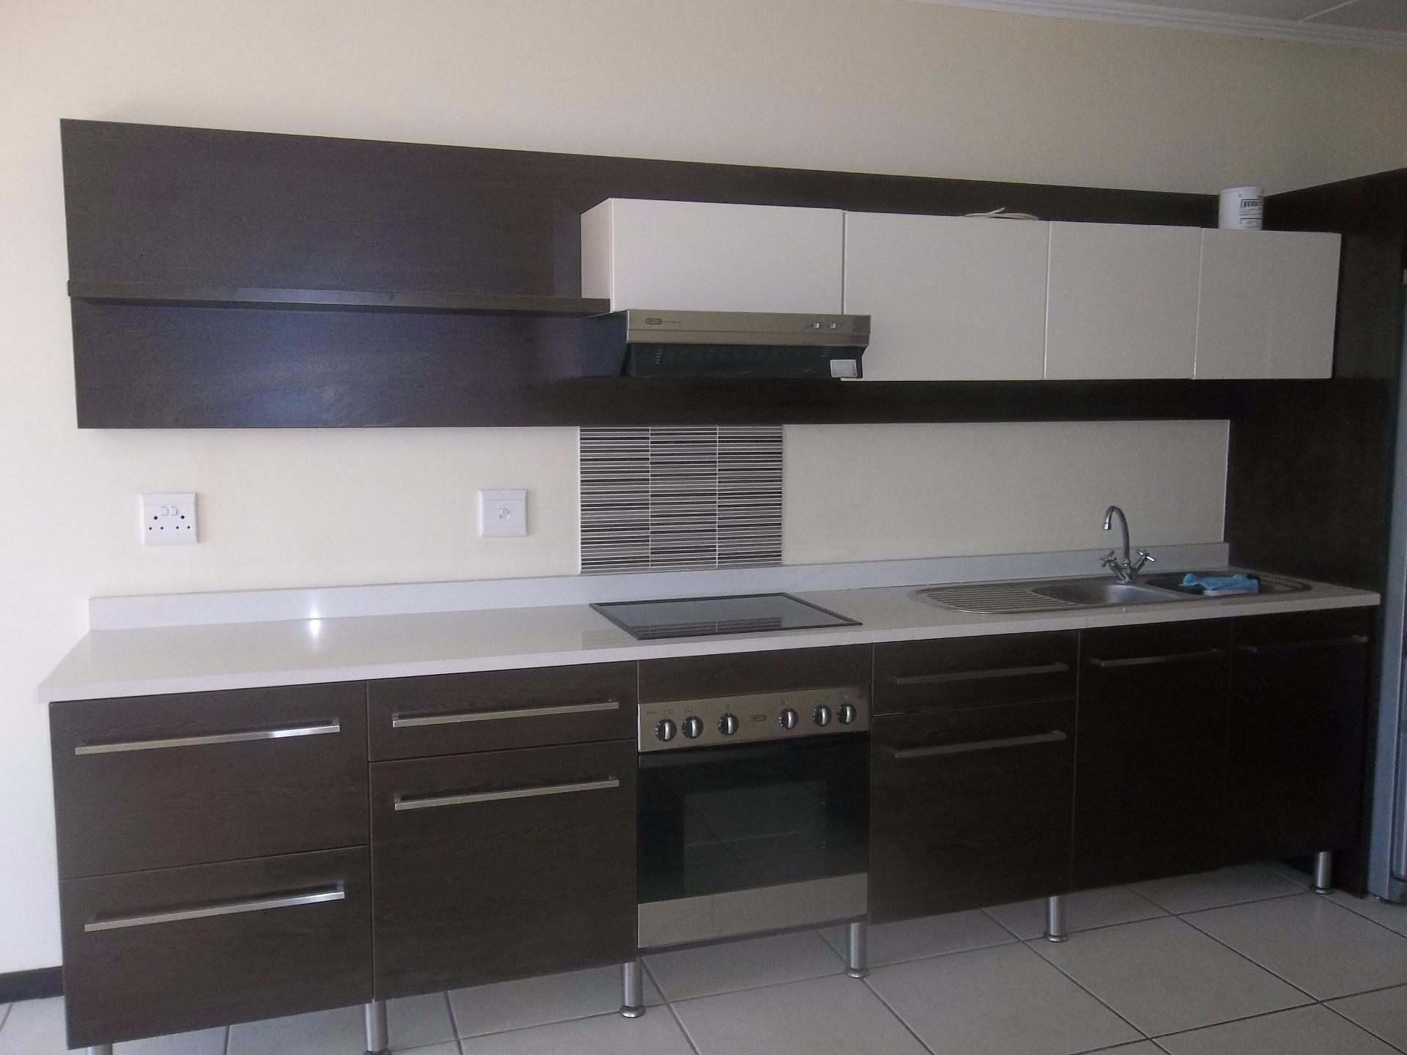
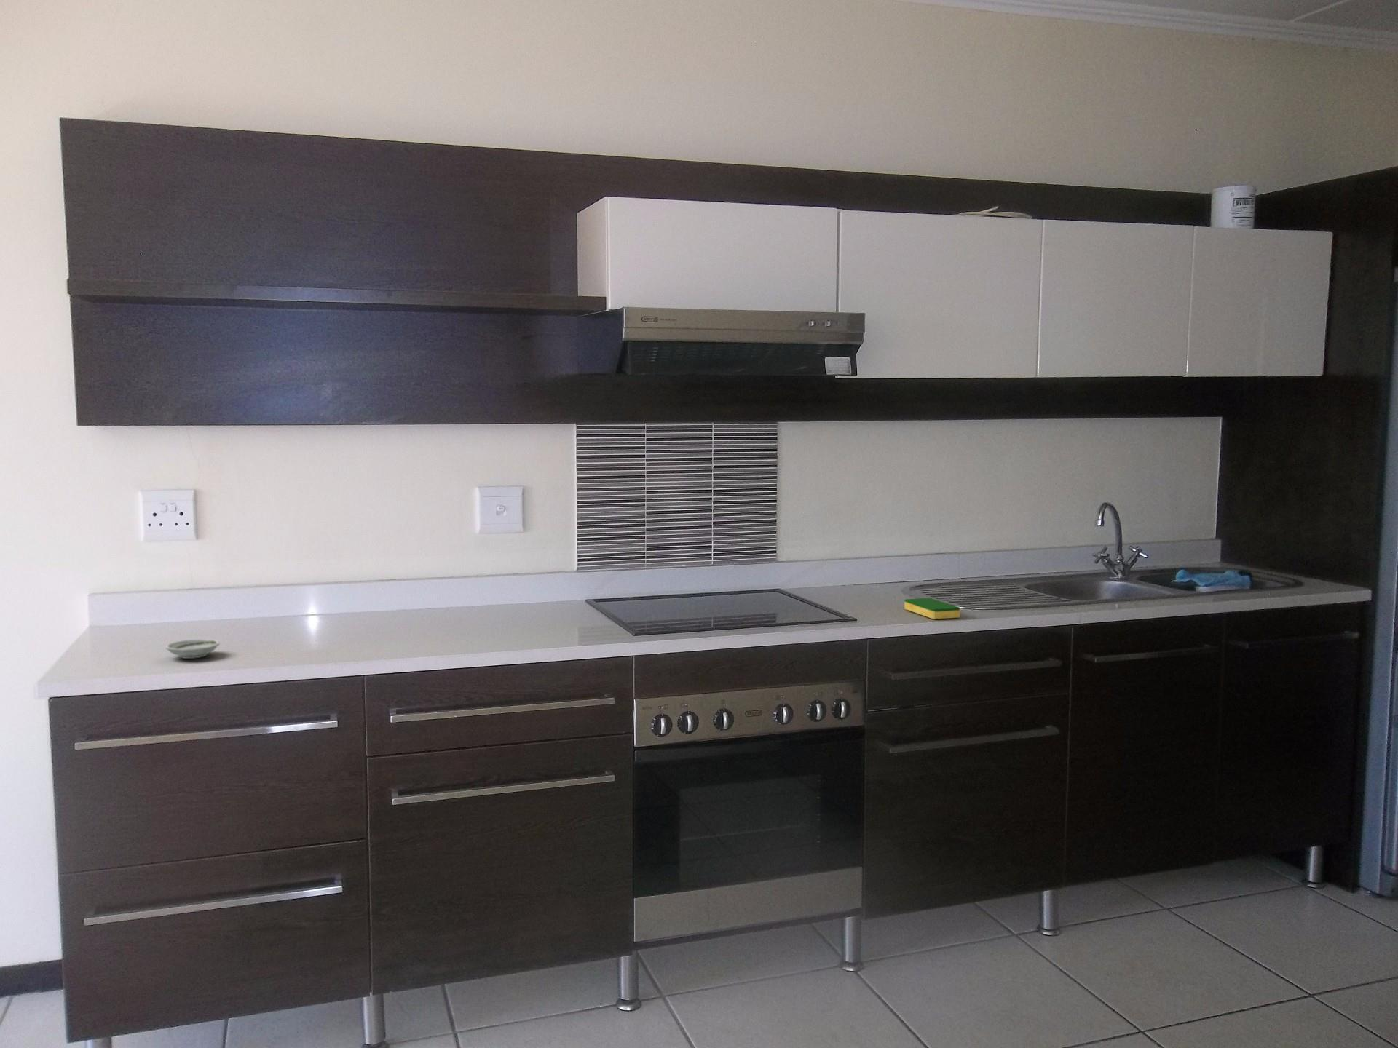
+ saucer [165,638,220,659]
+ dish sponge [904,598,961,620]
